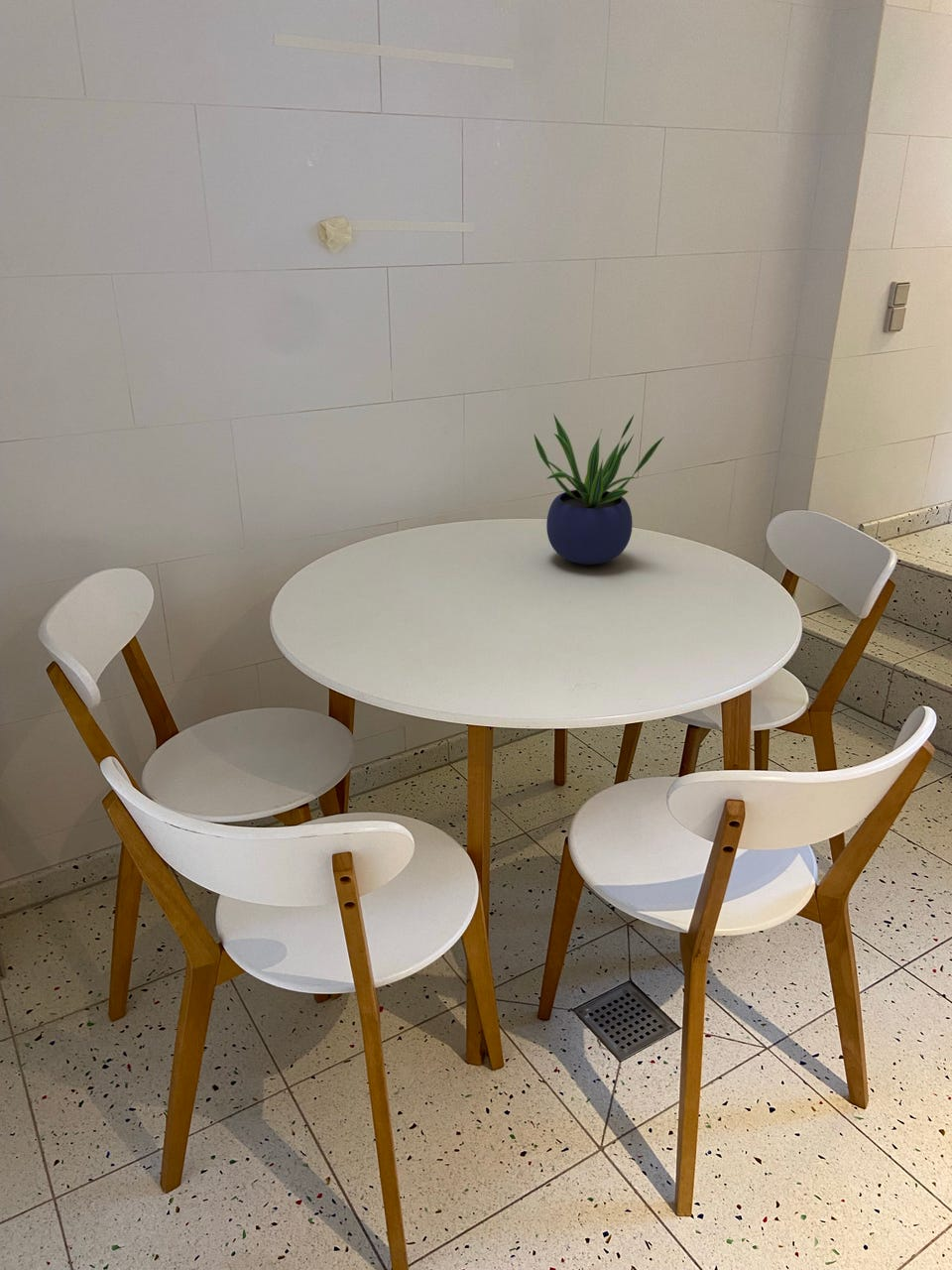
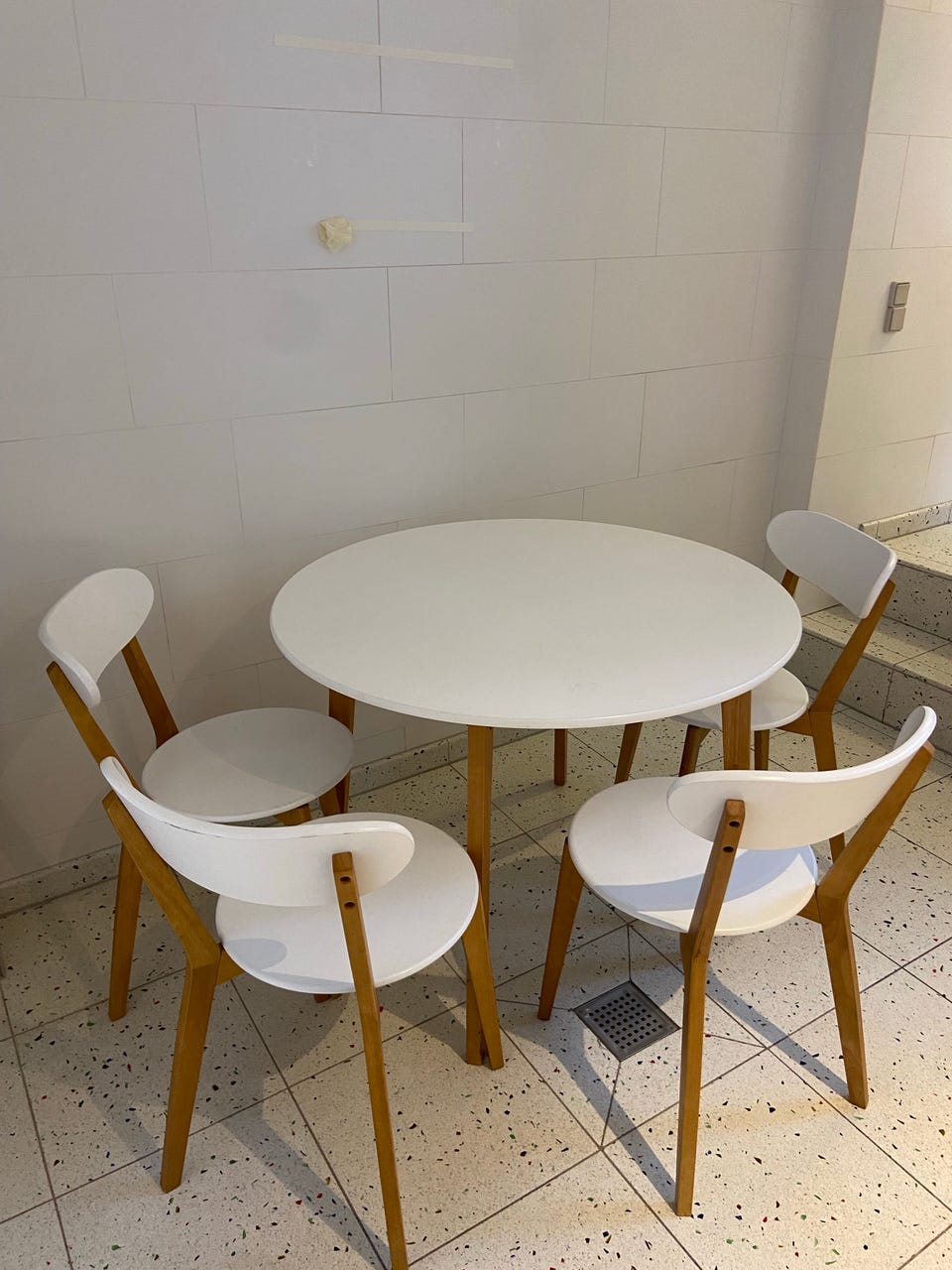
- potted plant [534,413,665,566]
